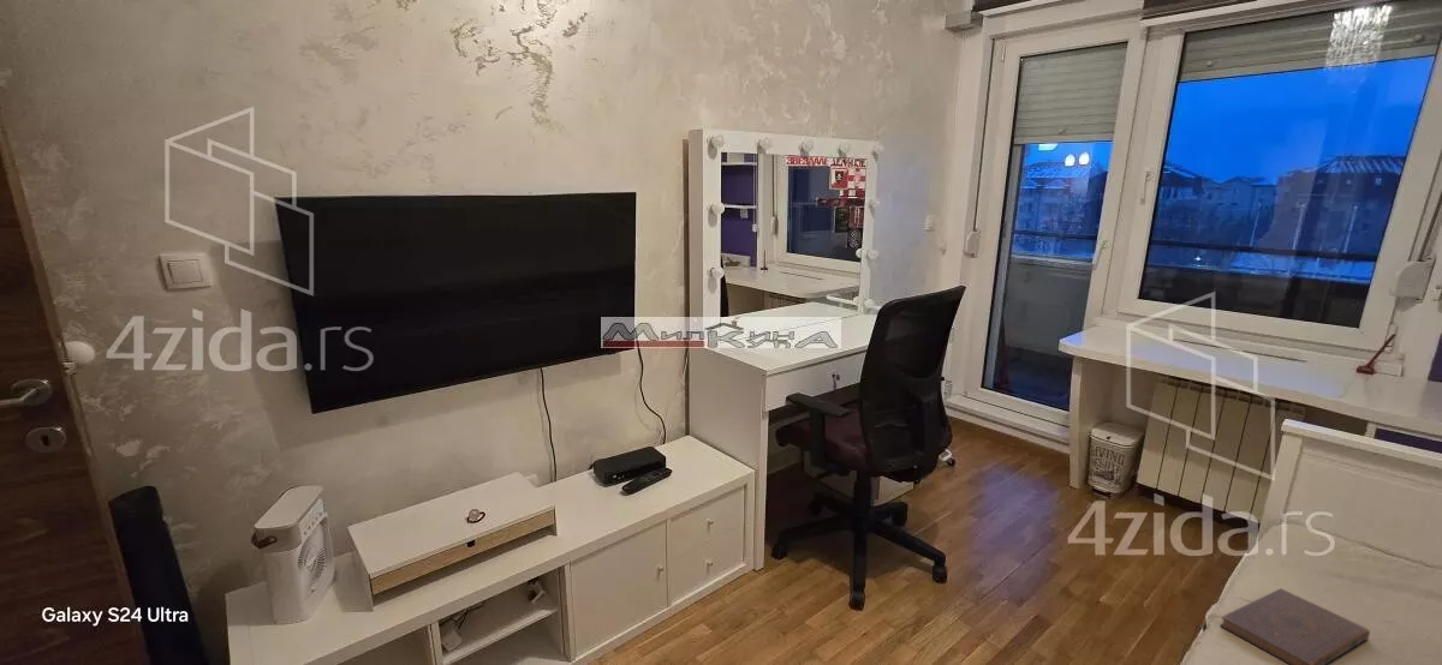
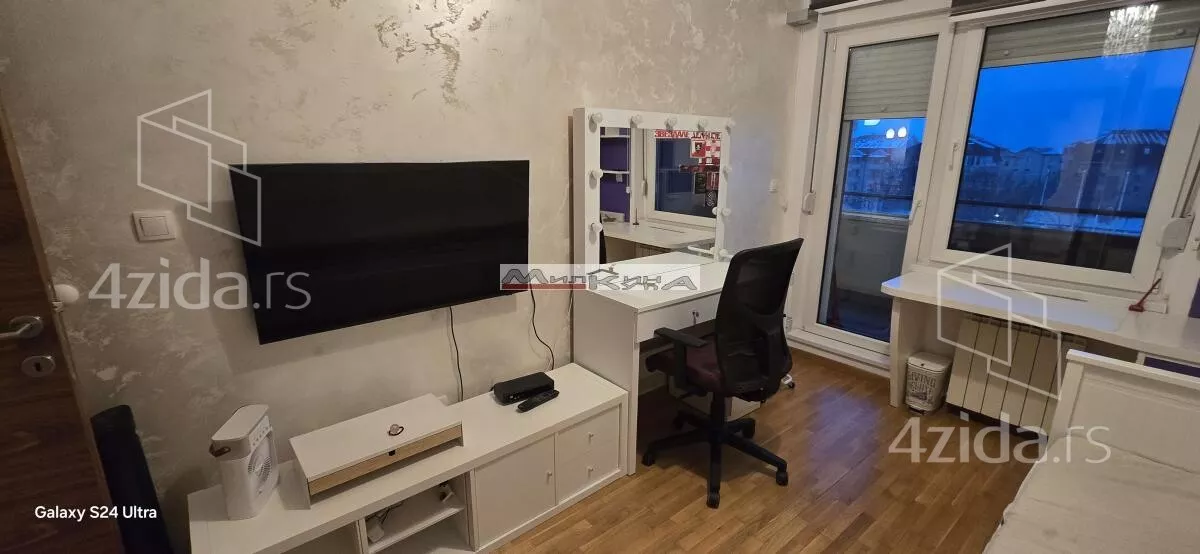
- book [1218,587,1371,665]
